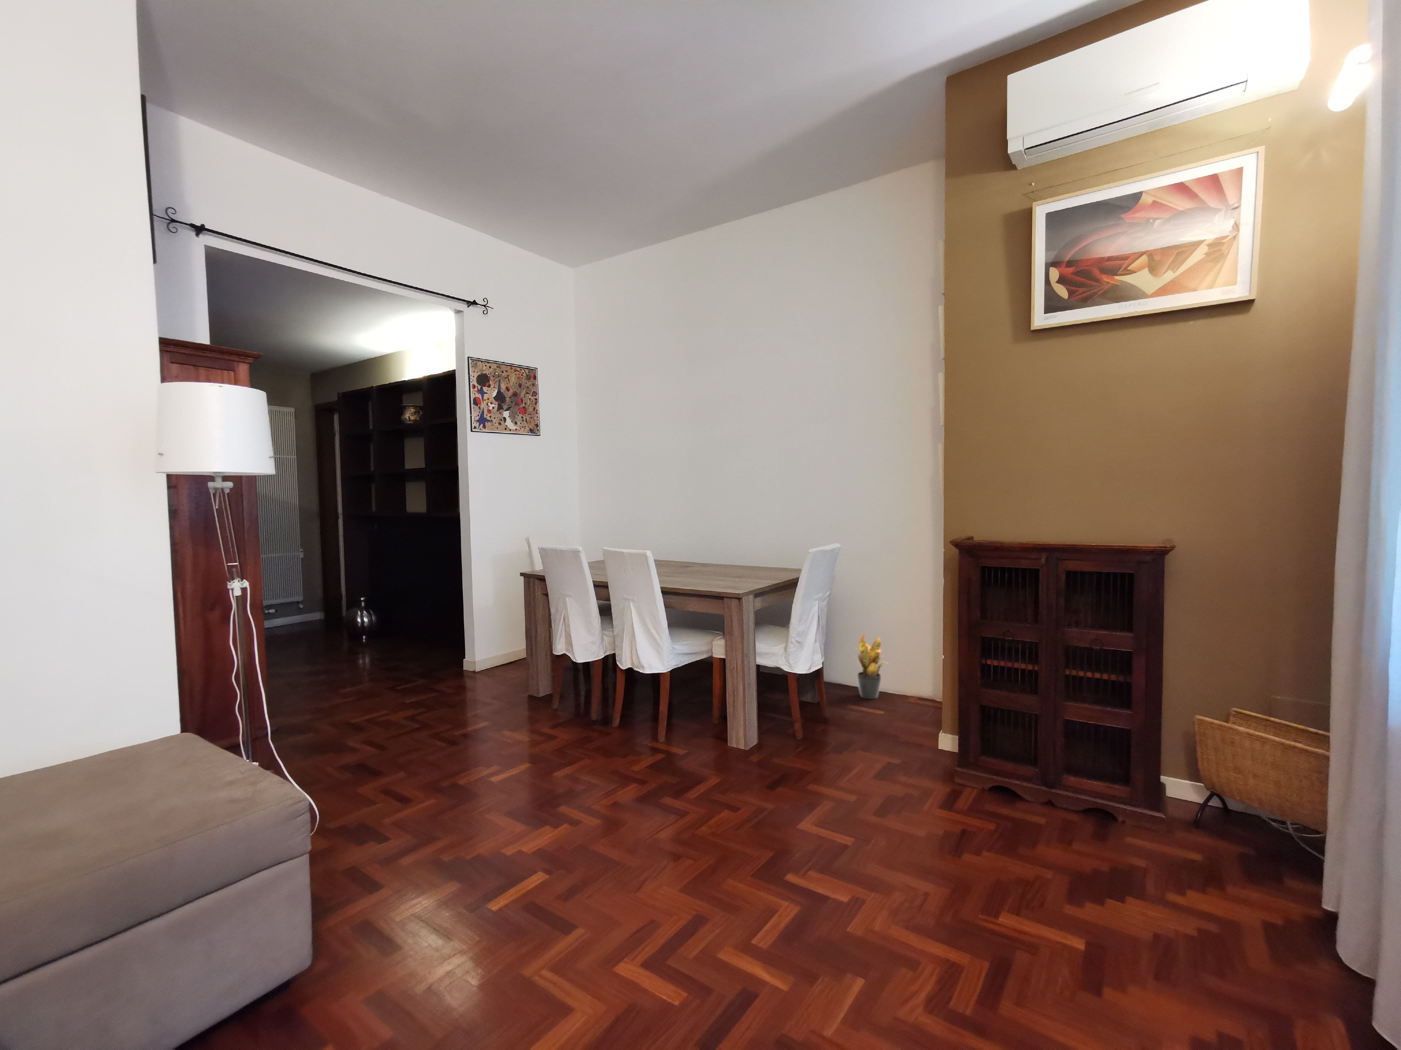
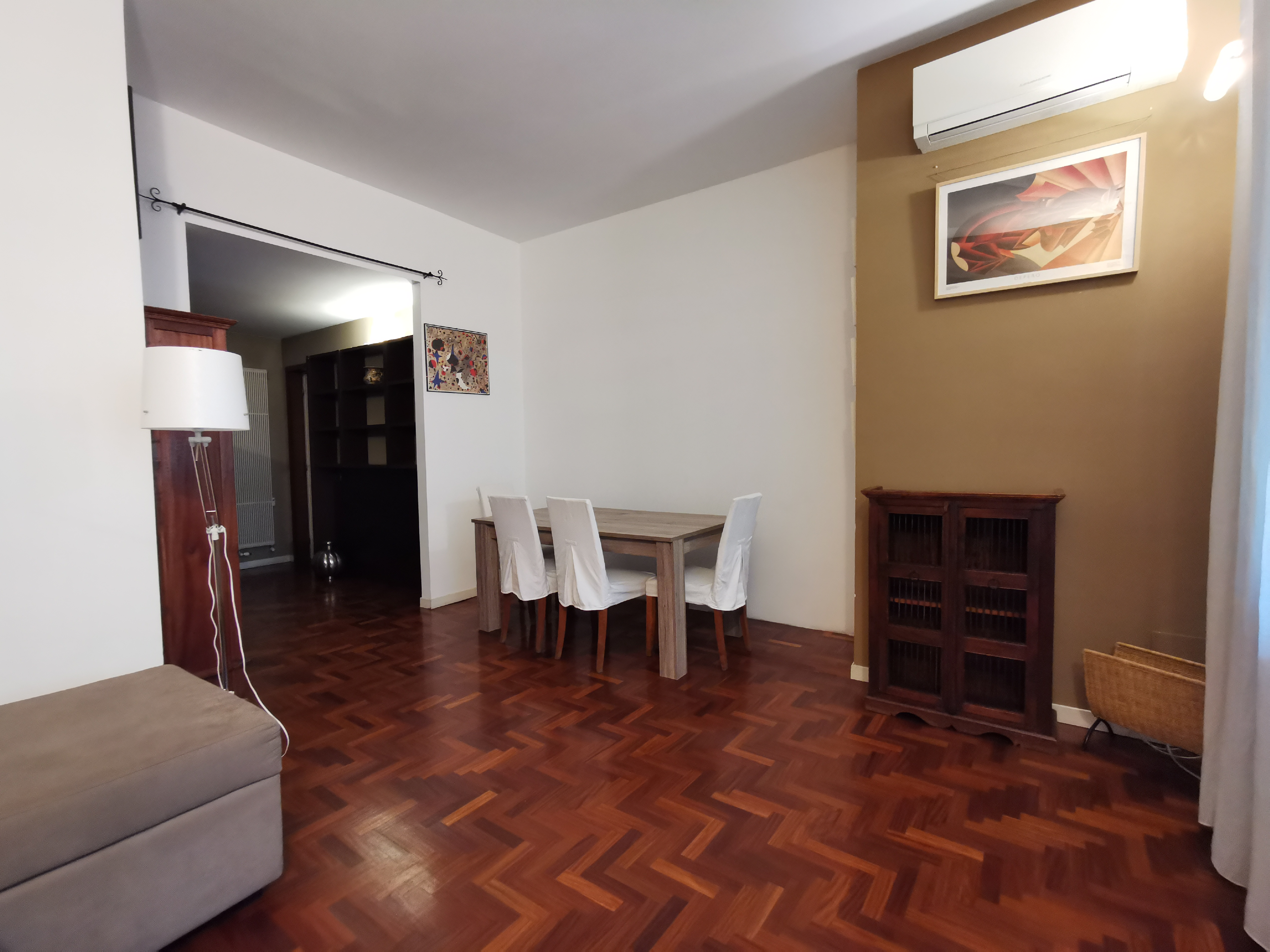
- potted plant [853,633,889,699]
